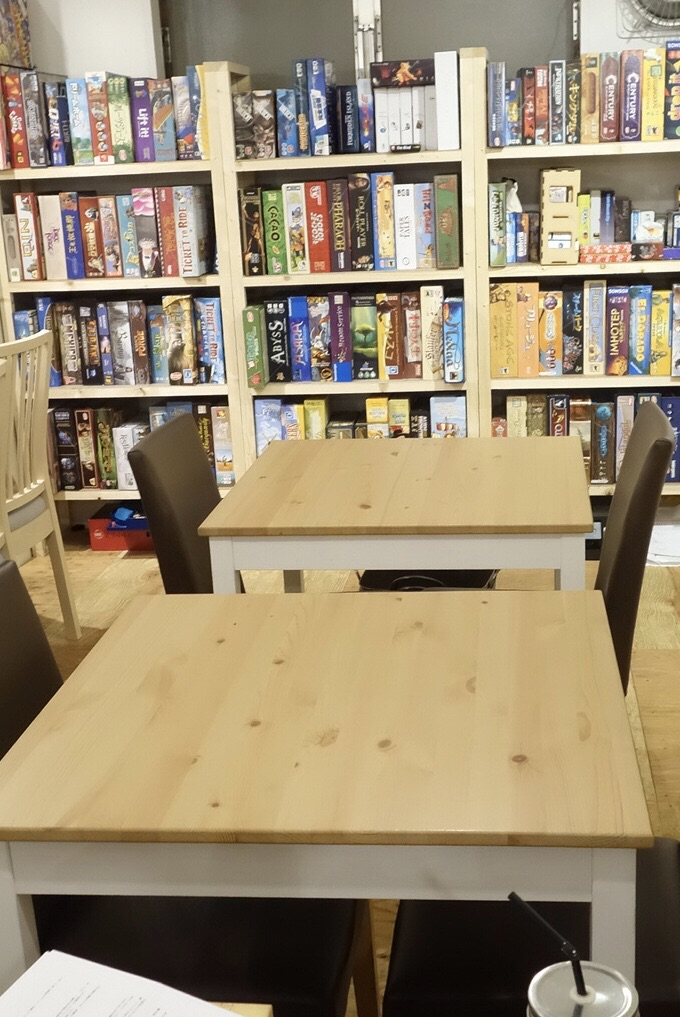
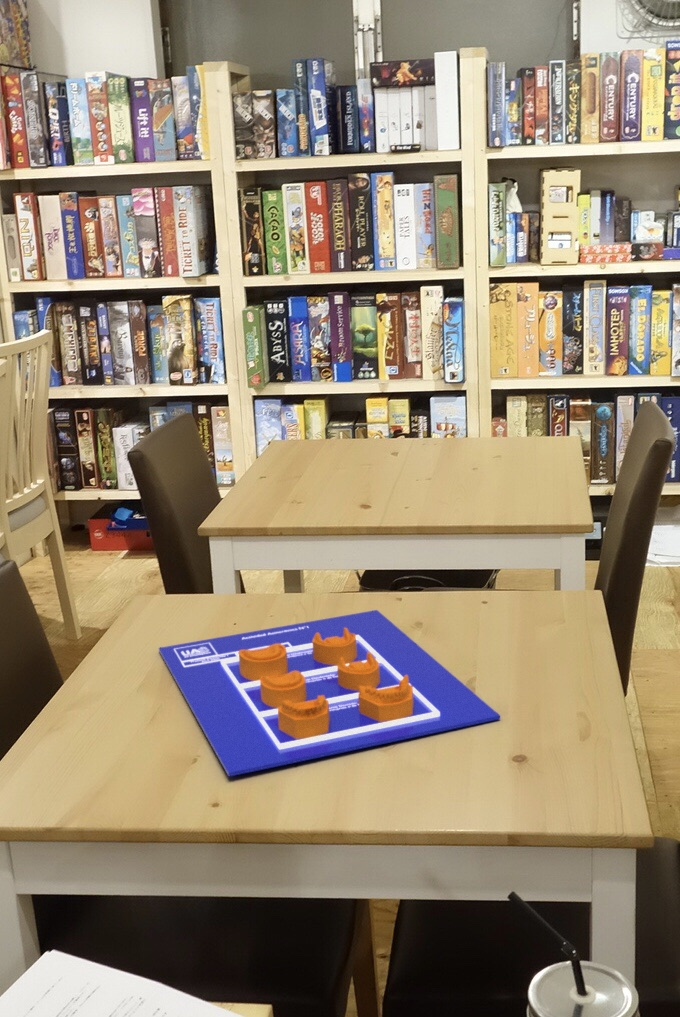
+ poster [158,609,501,777]
